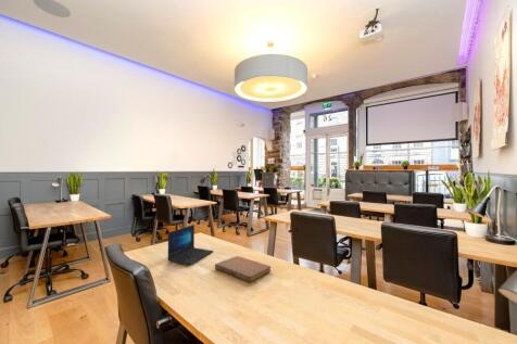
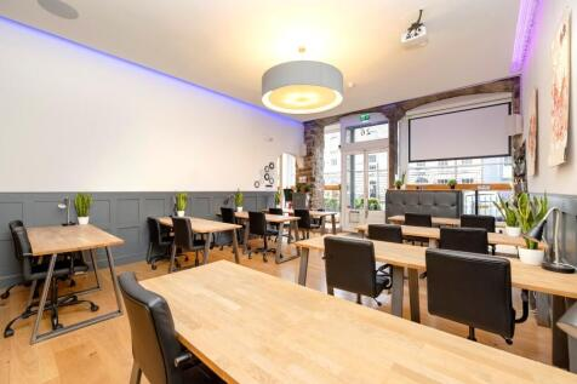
- laptop [166,224,214,266]
- notebook [214,255,272,283]
